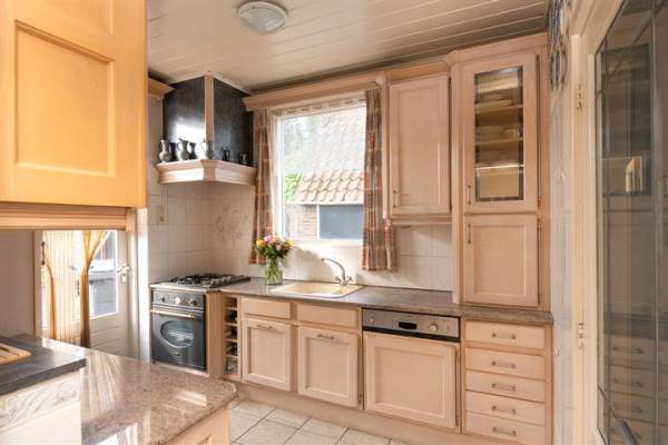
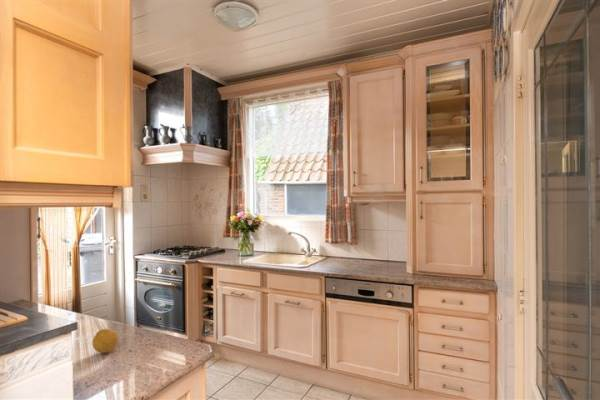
+ fruit [91,328,119,354]
